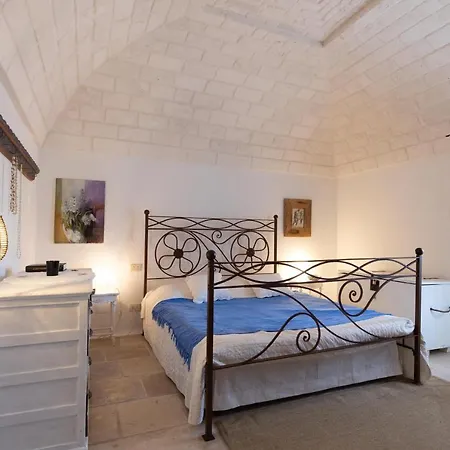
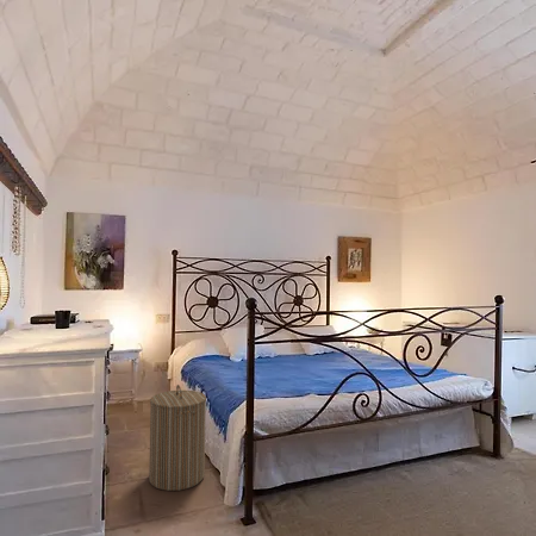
+ laundry hamper [148,384,207,492]
